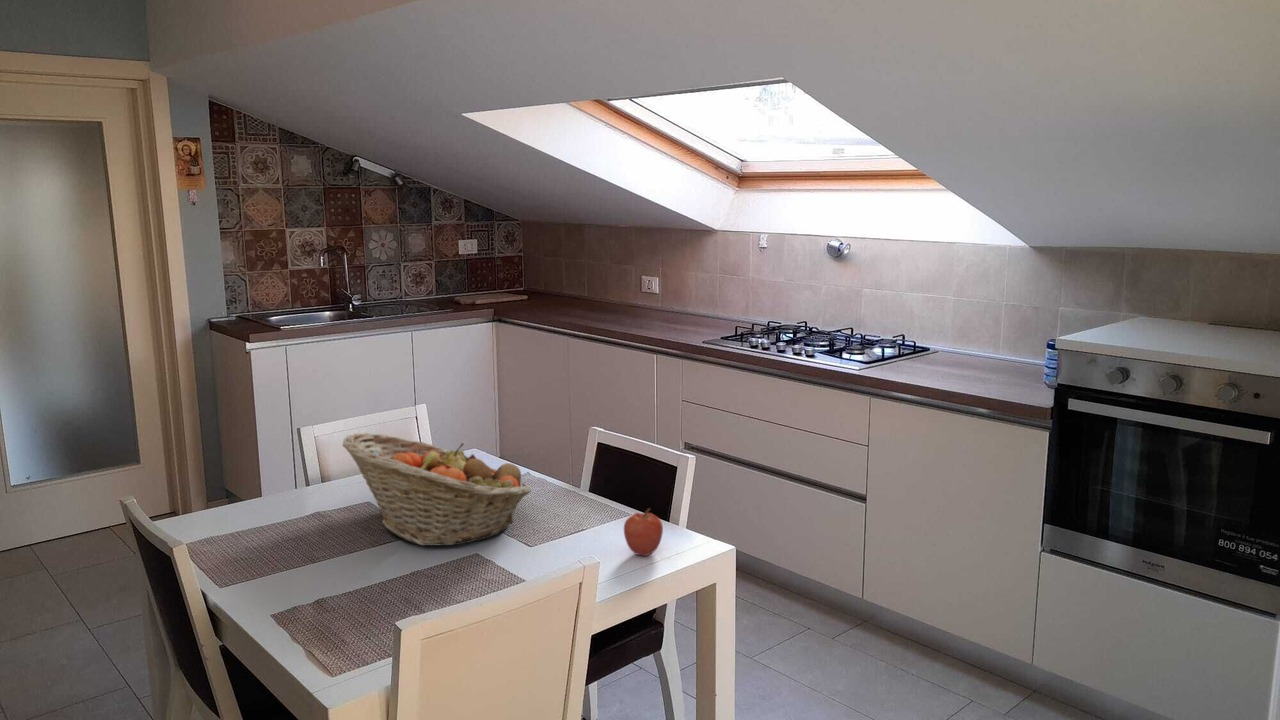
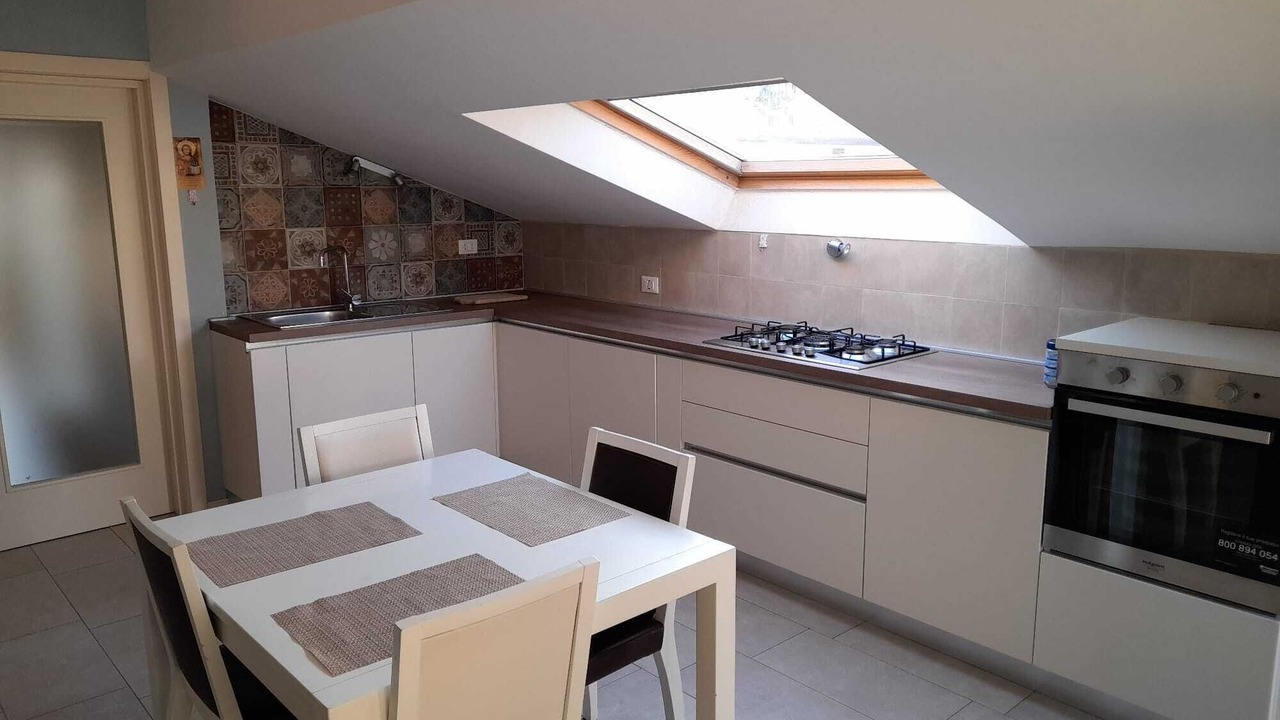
- fruit basket [342,432,532,547]
- apple [623,507,664,557]
